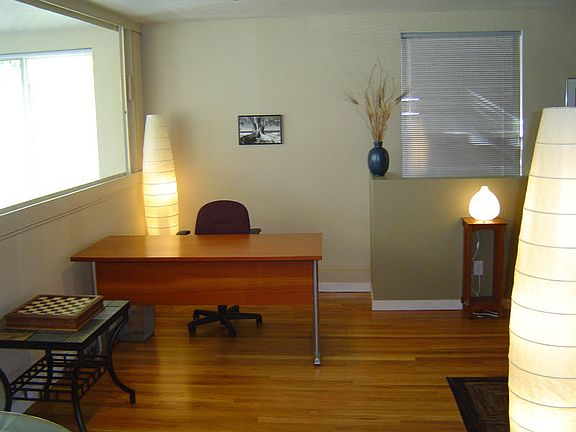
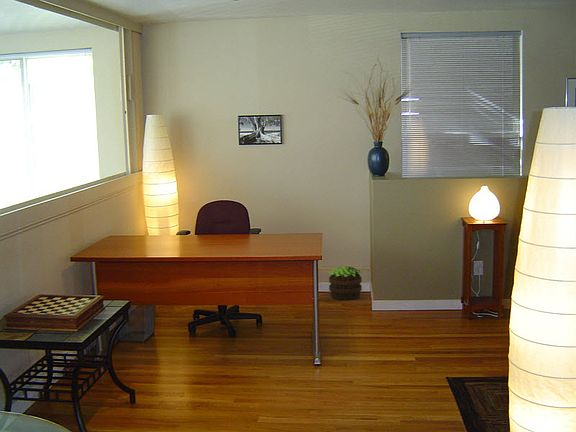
+ potted plant [327,266,363,301]
